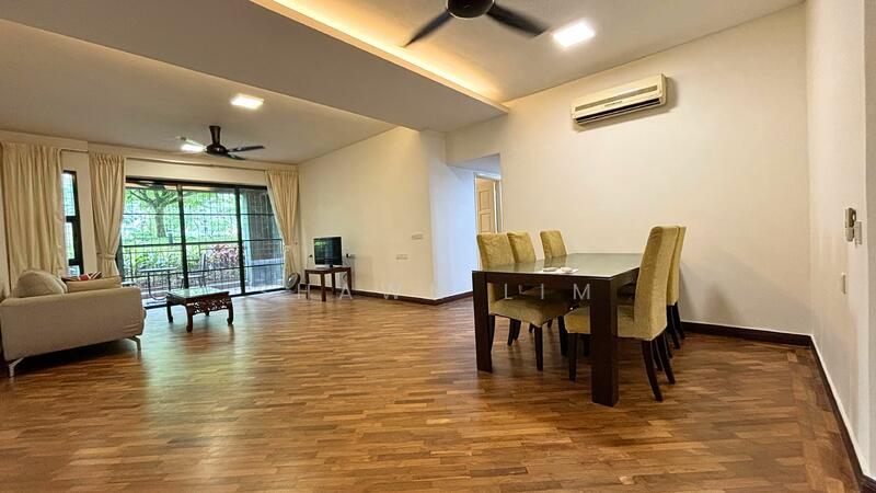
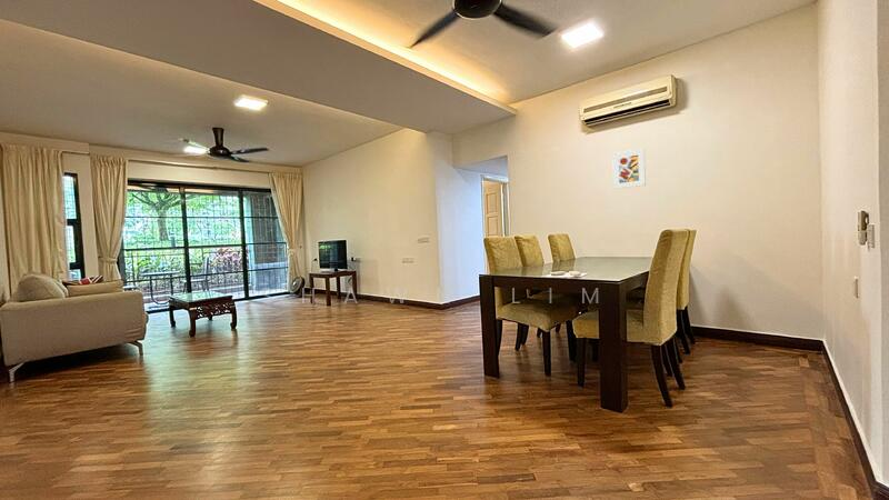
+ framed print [611,148,647,190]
